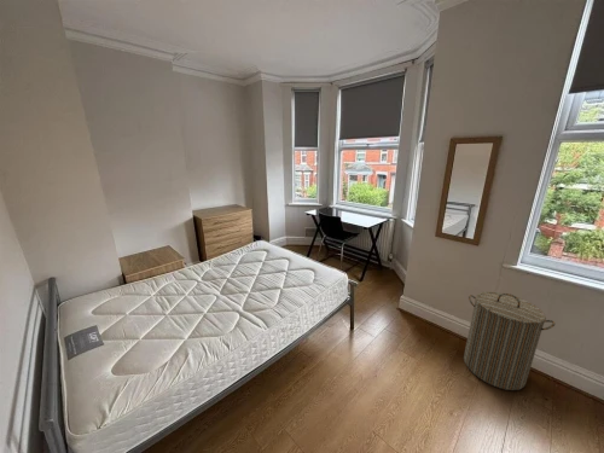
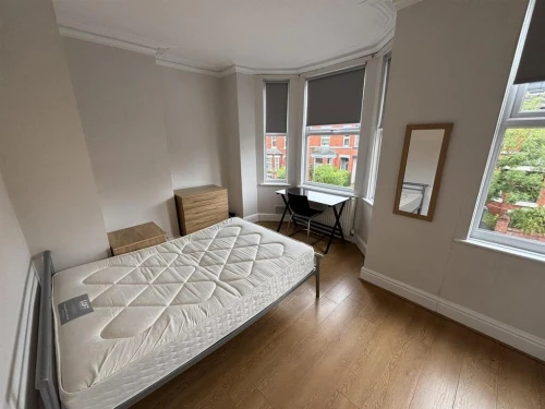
- laundry hamper [463,291,556,391]
